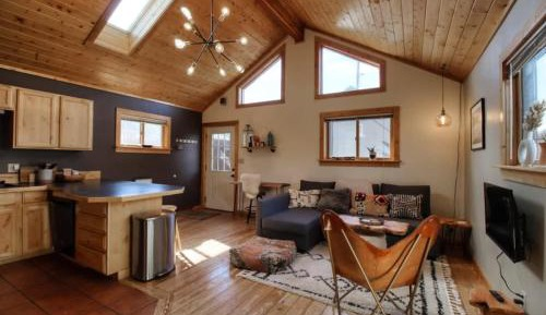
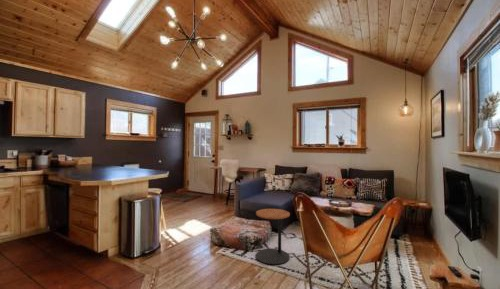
+ side table [255,208,291,266]
